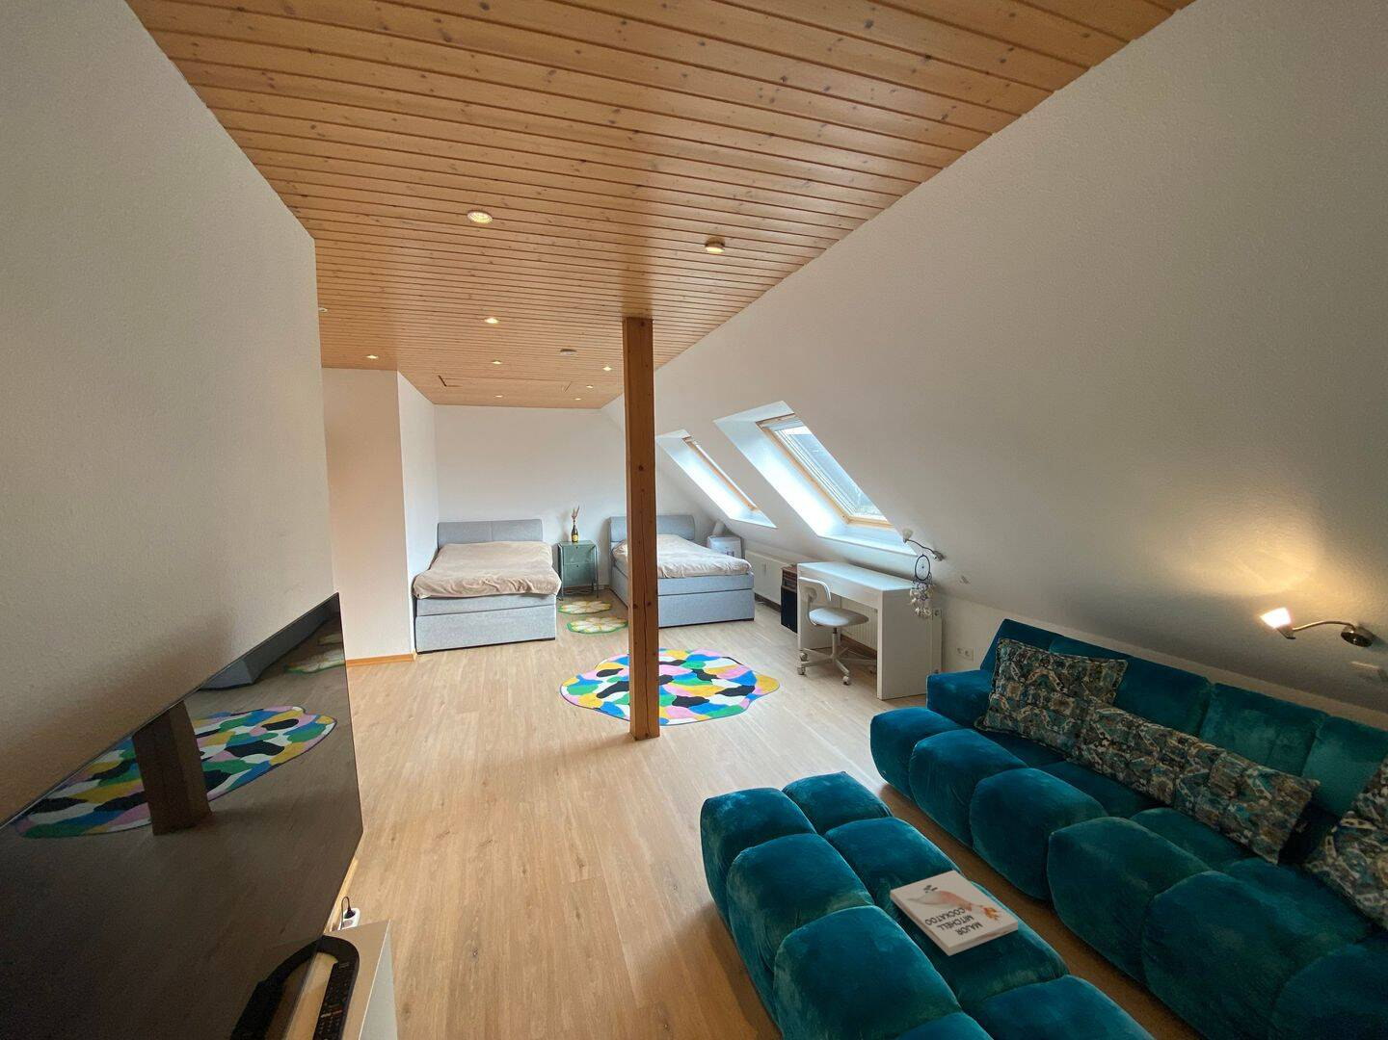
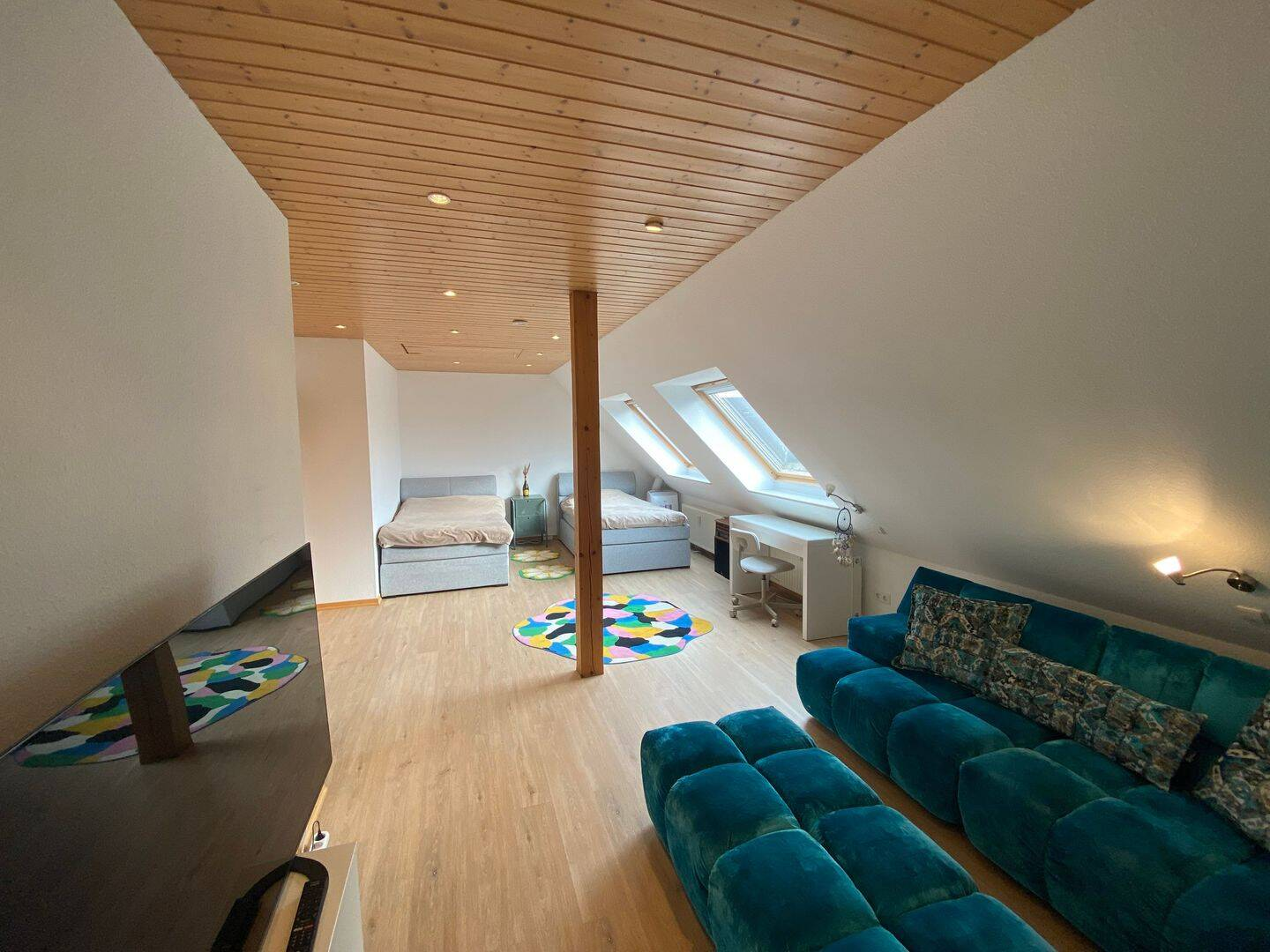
- book [890,870,1019,957]
